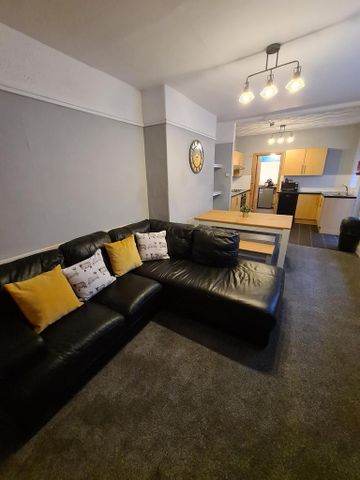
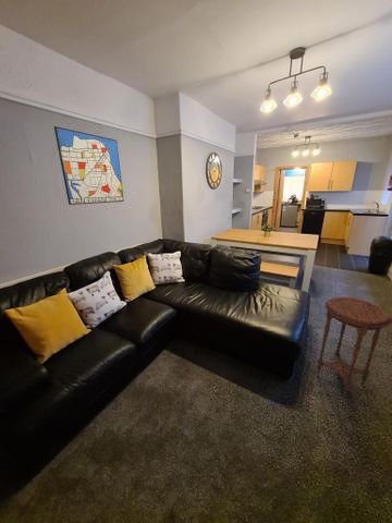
+ wall art [53,125,125,206]
+ side table [316,295,392,397]
